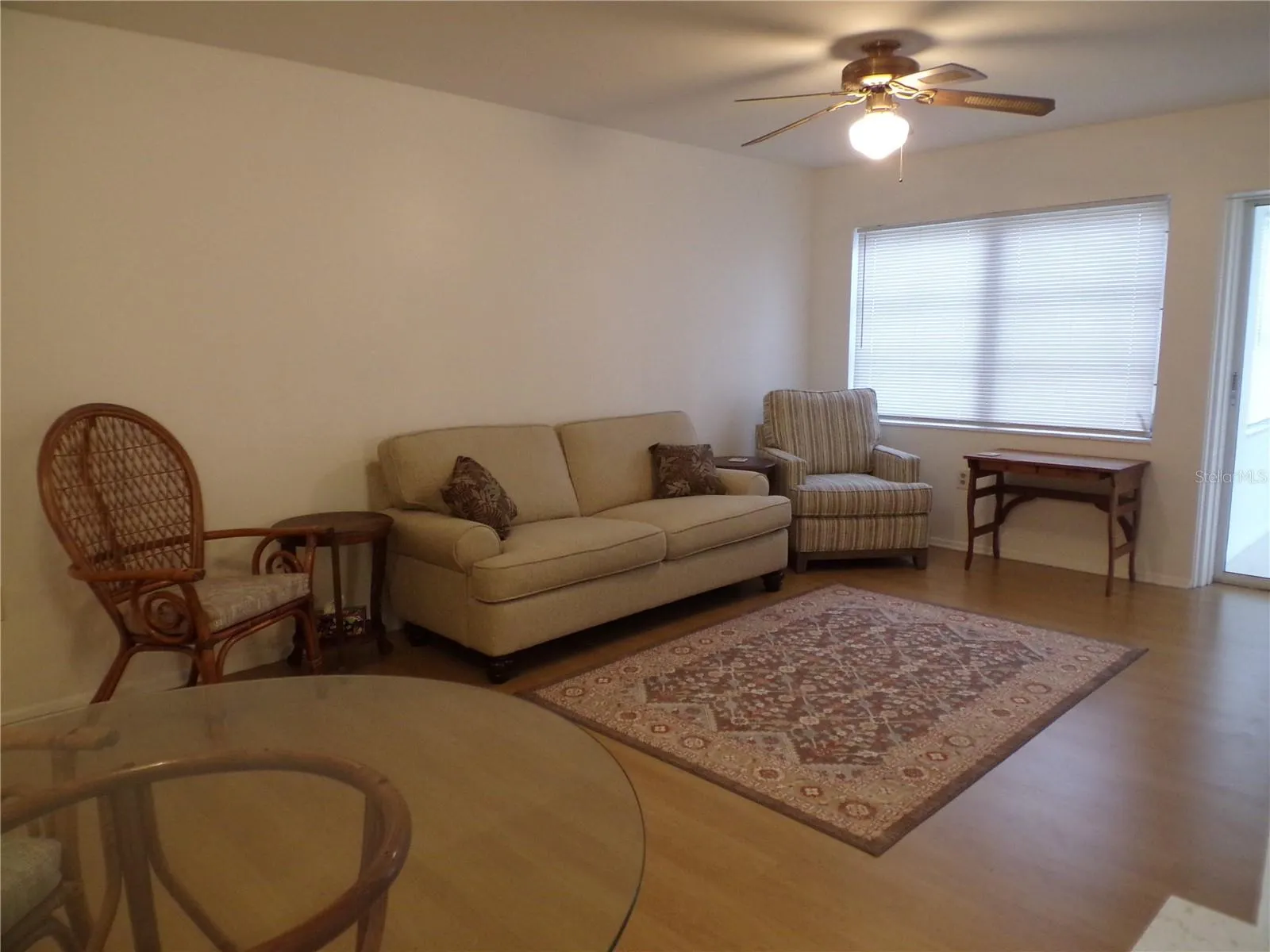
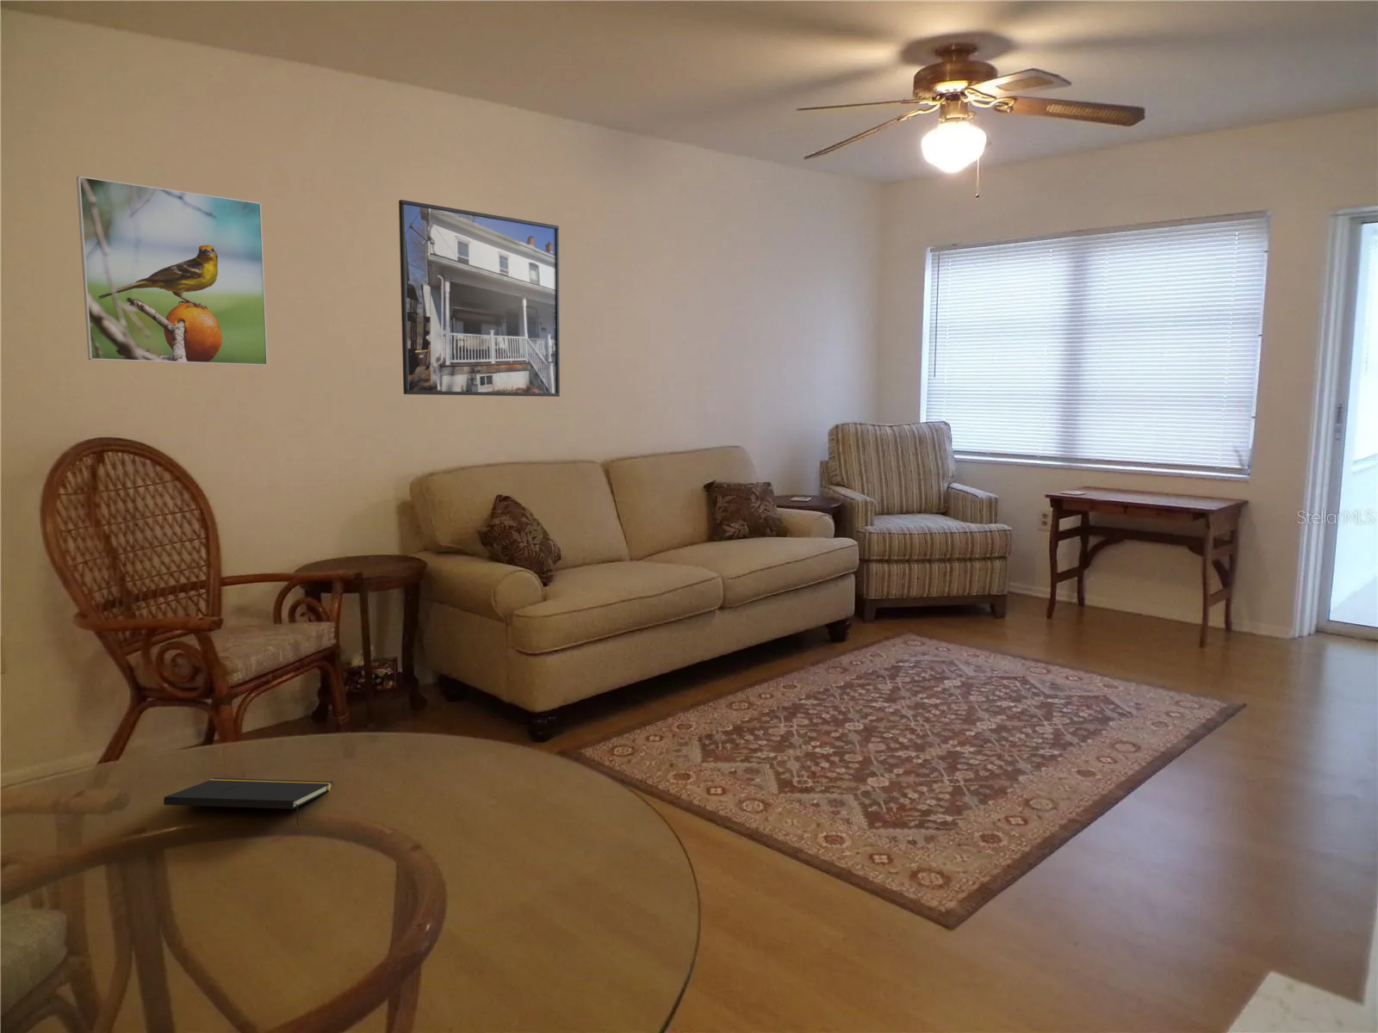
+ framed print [76,175,269,367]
+ notepad [163,777,334,827]
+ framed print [398,199,561,398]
